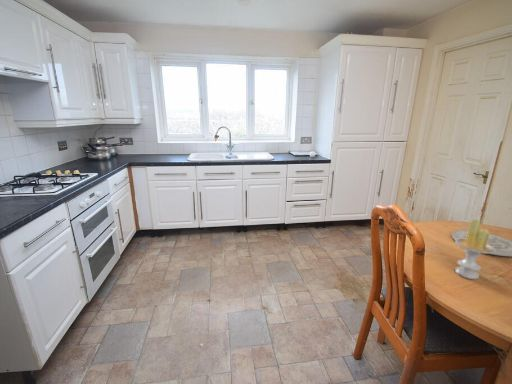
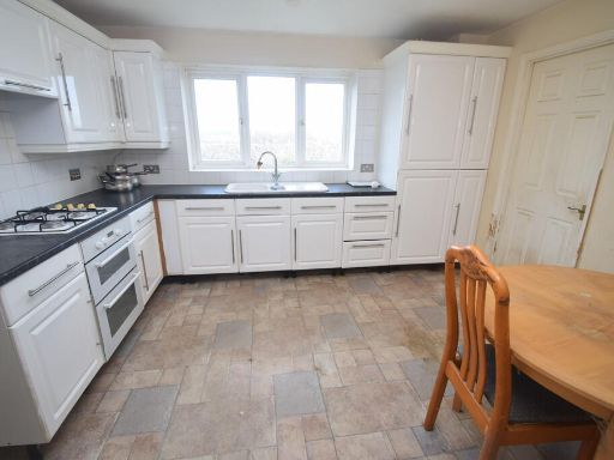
- candle [454,217,495,280]
- plate [451,229,512,257]
